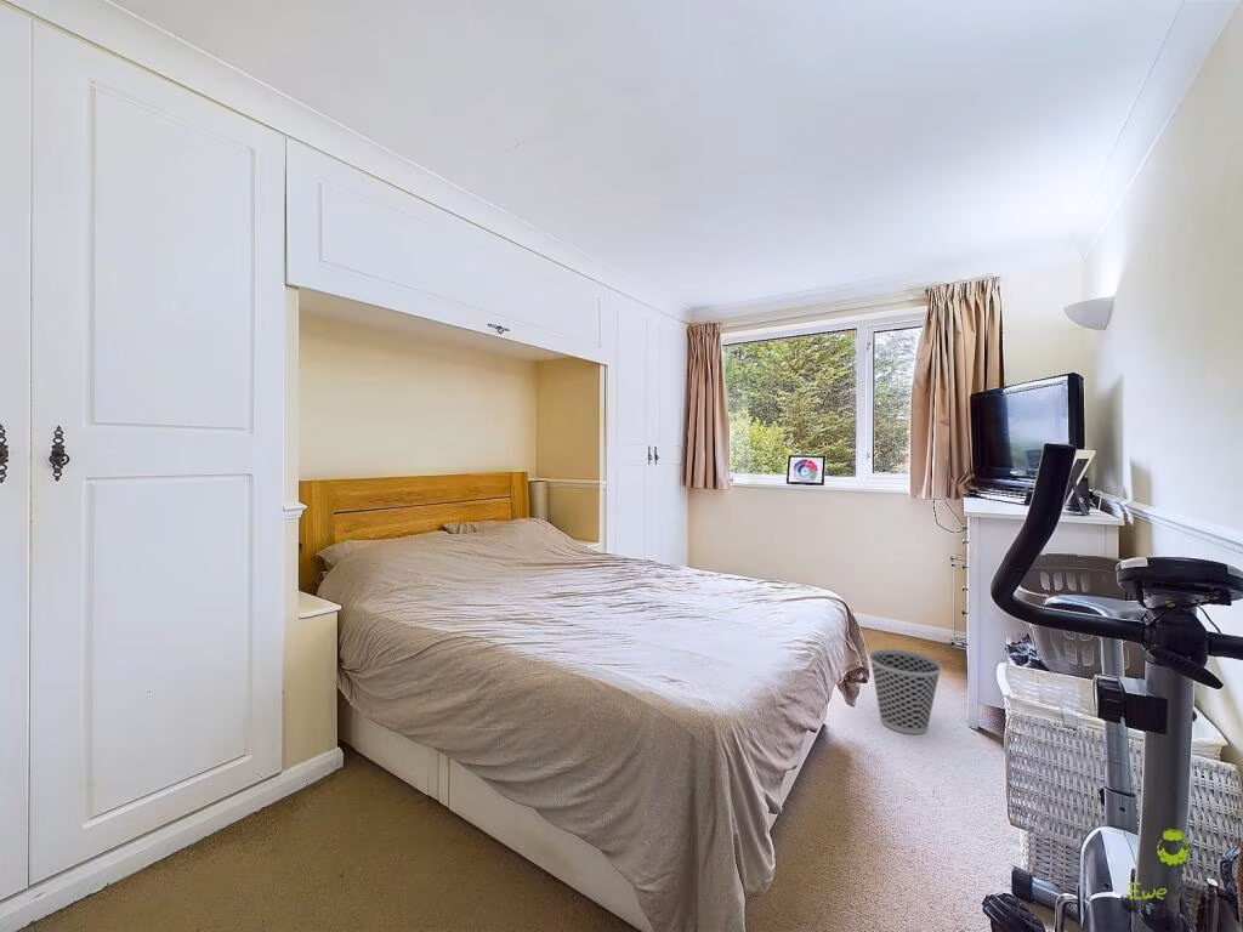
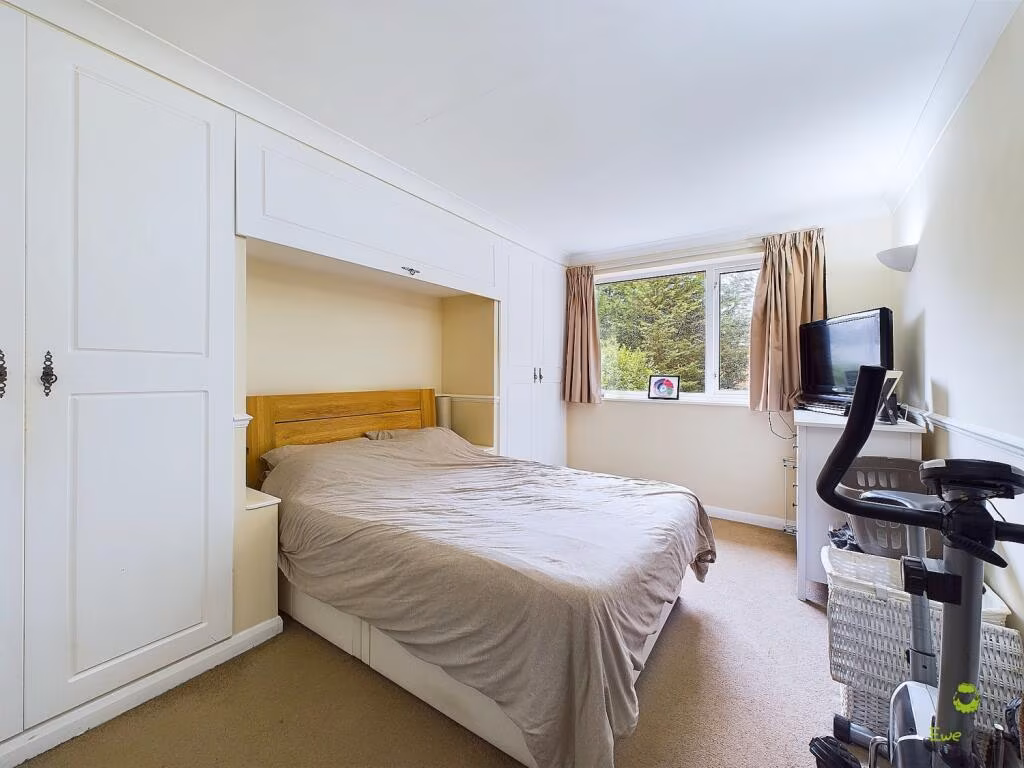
- wastebasket [868,648,943,735]
